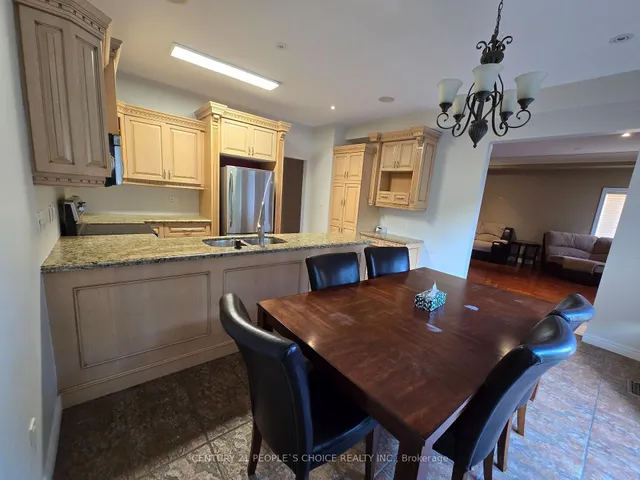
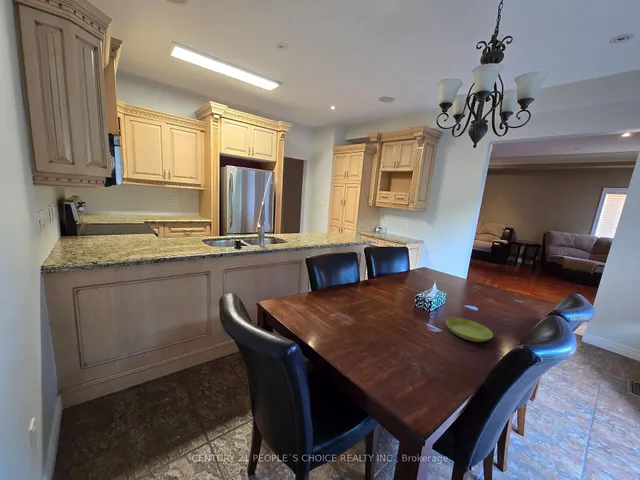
+ saucer [445,317,494,343]
